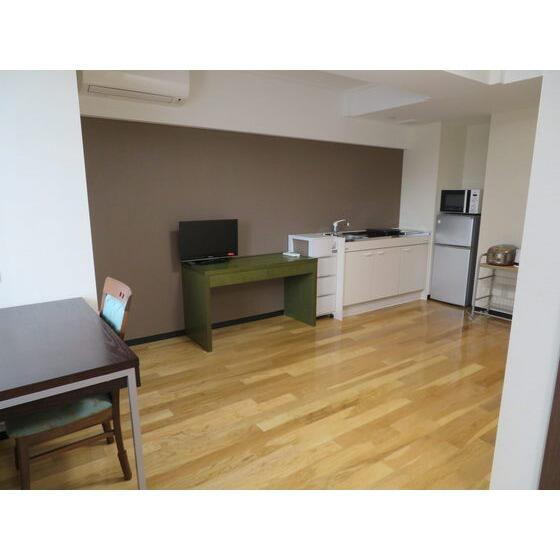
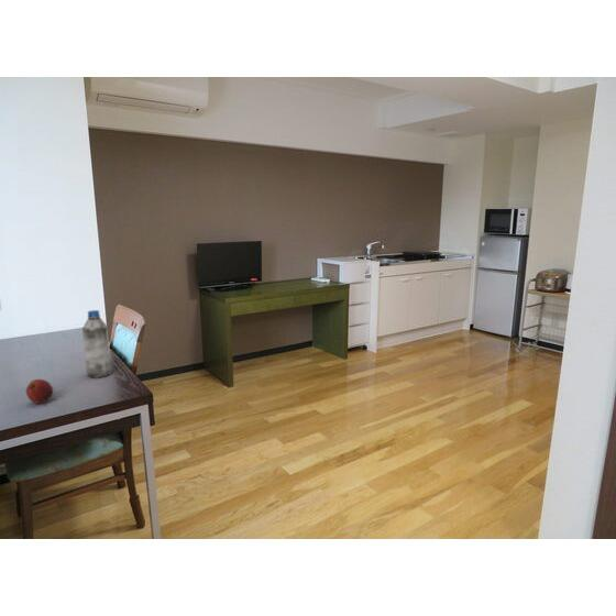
+ apple [25,378,54,405]
+ water bottle [81,309,112,378]
